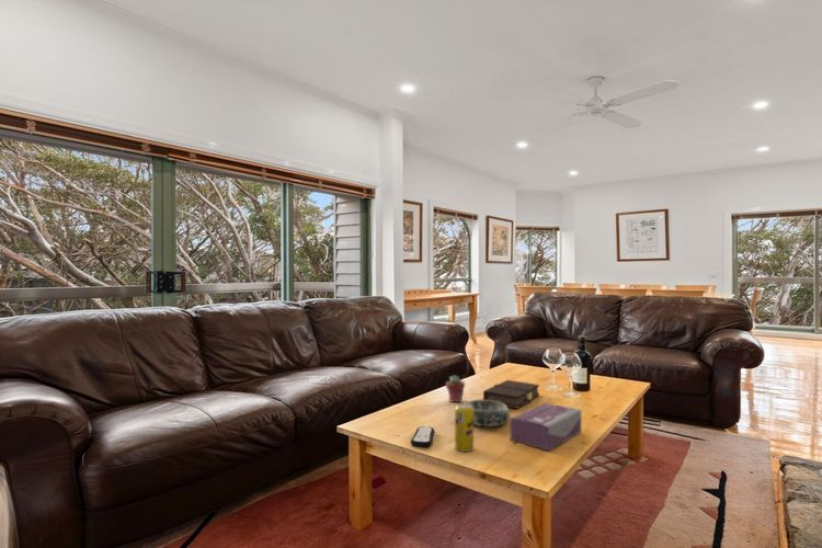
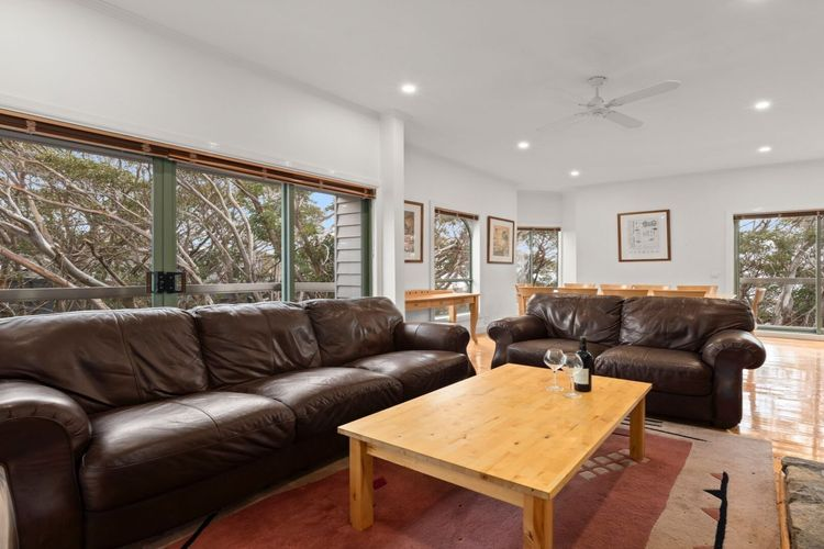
- beverage can [454,402,475,453]
- book [482,379,540,410]
- decorative bowl [465,399,511,427]
- potted succulent [445,374,466,403]
- tissue box [509,402,582,452]
- remote control [410,425,435,448]
